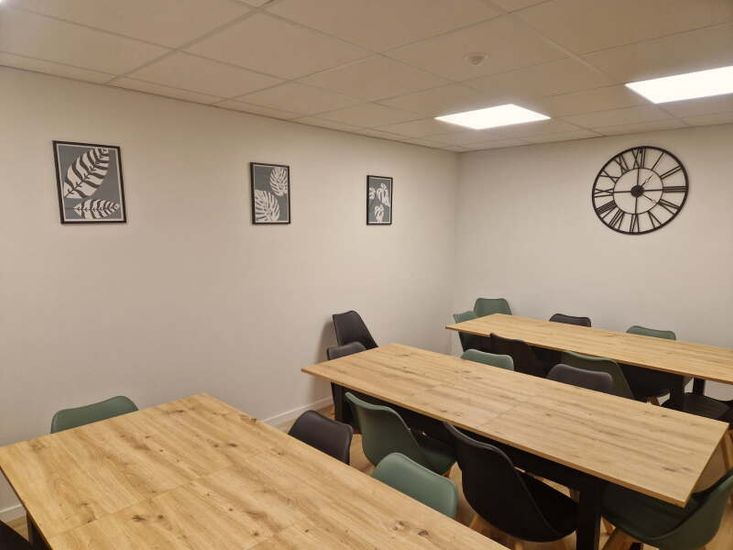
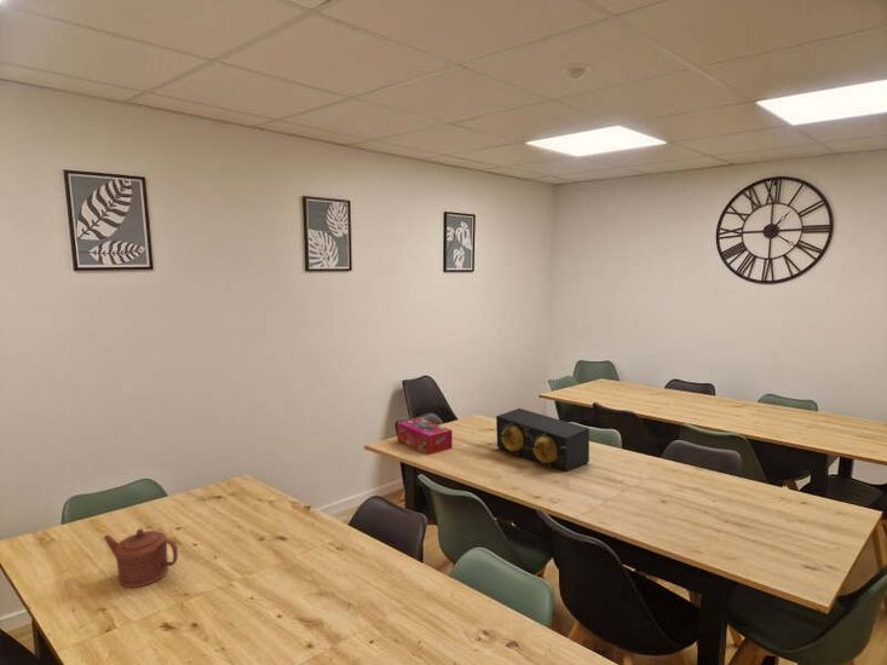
+ tissue box [396,417,454,456]
+ speaker [495,407,591,473]
+ teapot [102,527,179,589]
